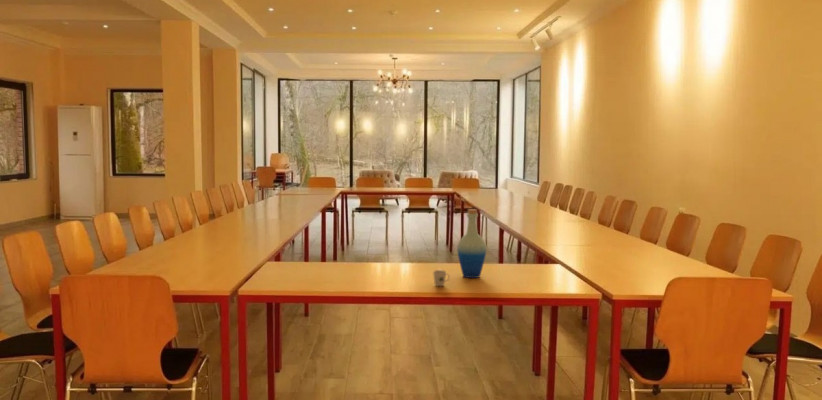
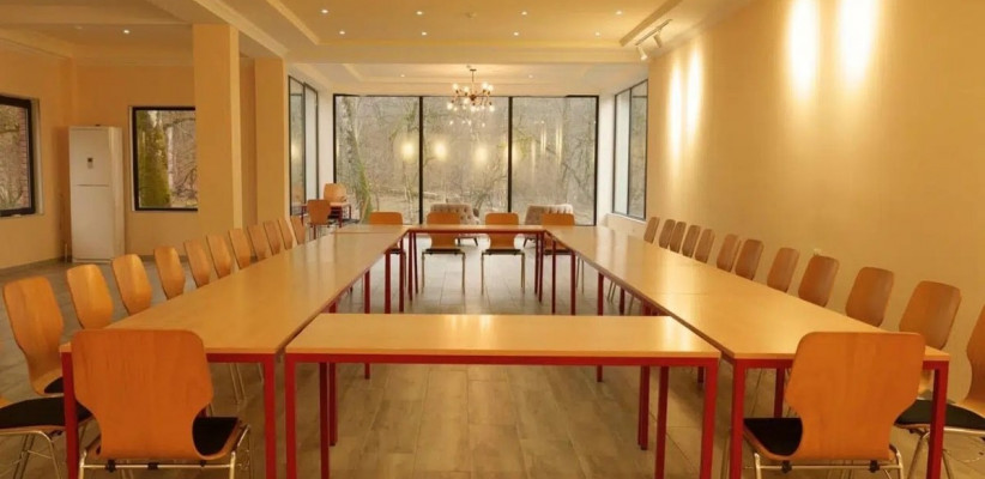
- cup [432,269,451,287]
- bottle [456,208,487,279]
